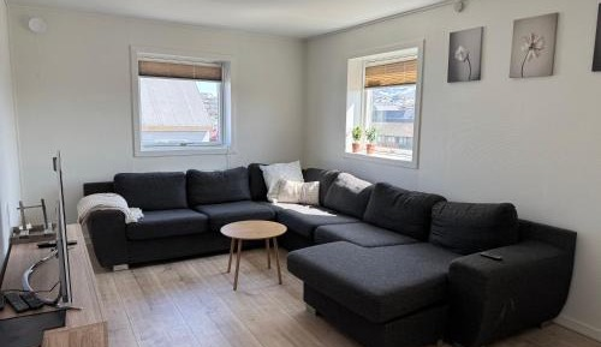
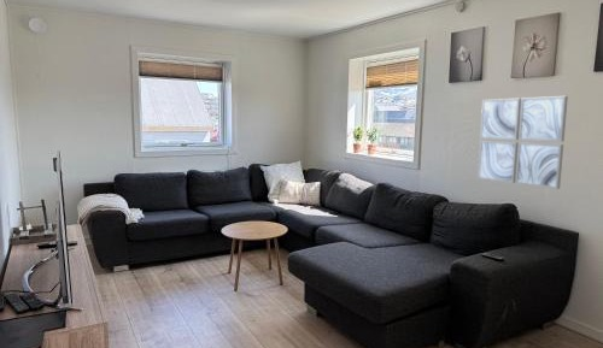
+ wall art [476,95,569,190]
